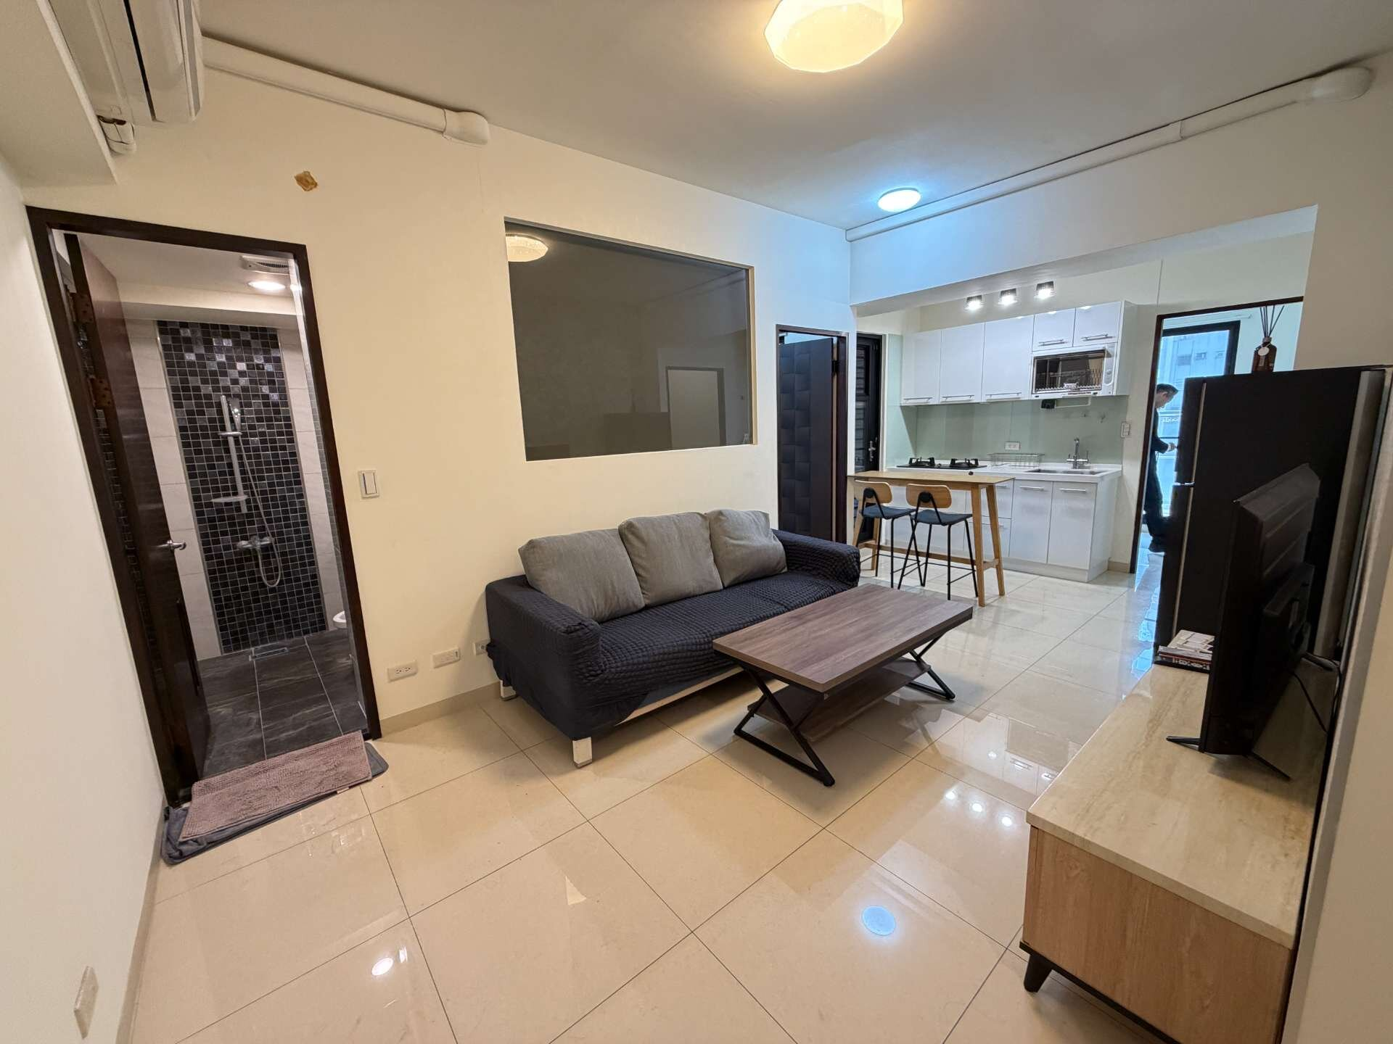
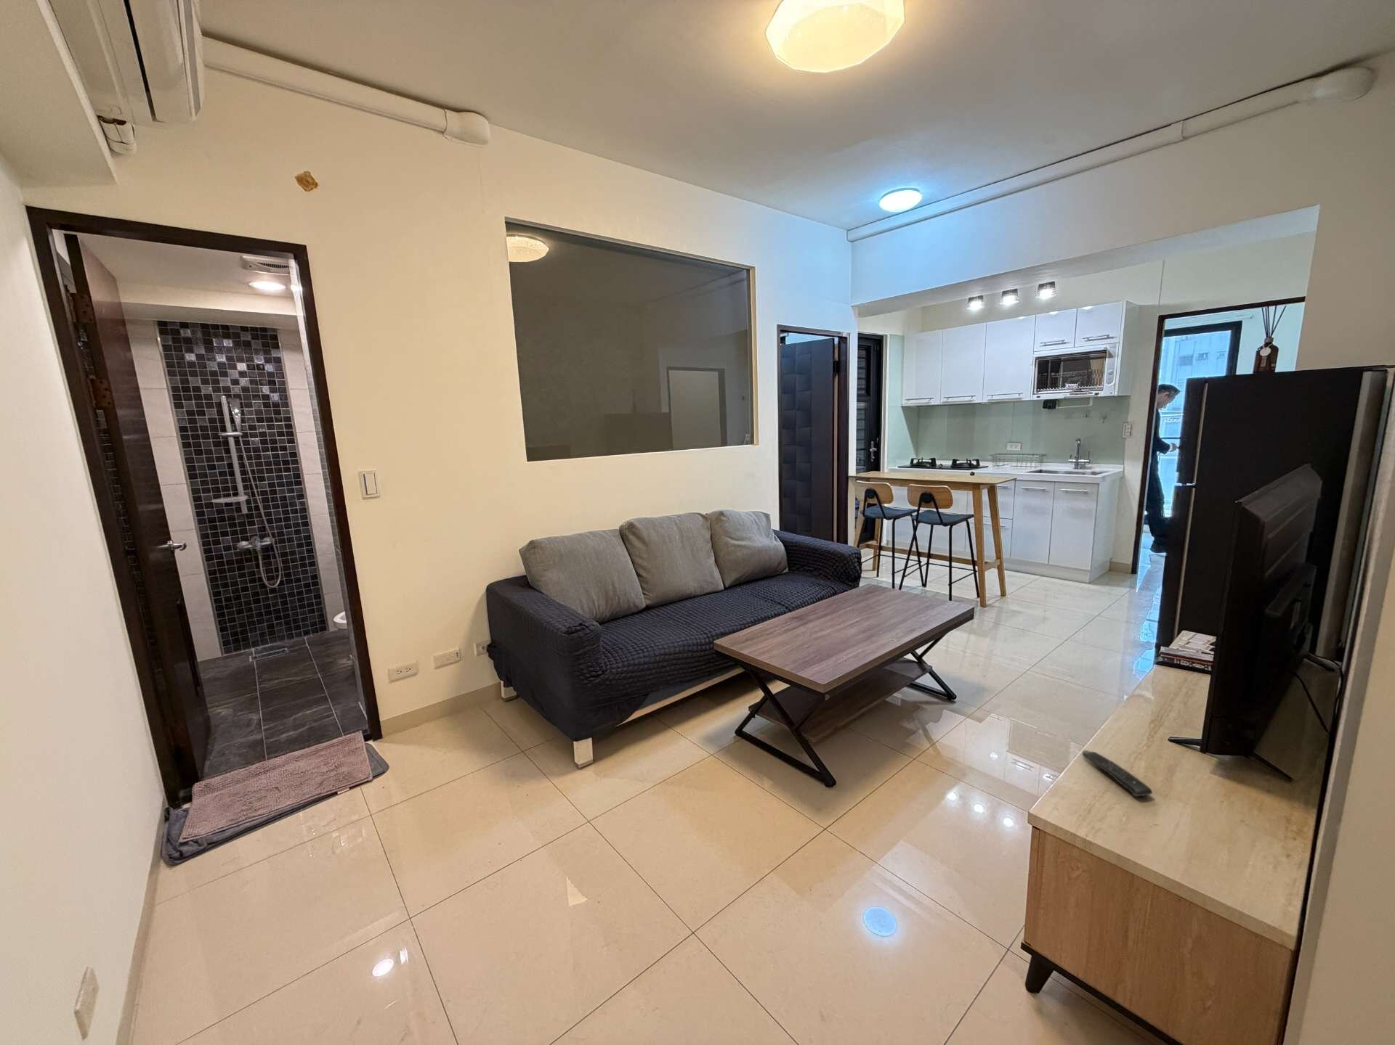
+ remote control [1081,750,1153,797]
